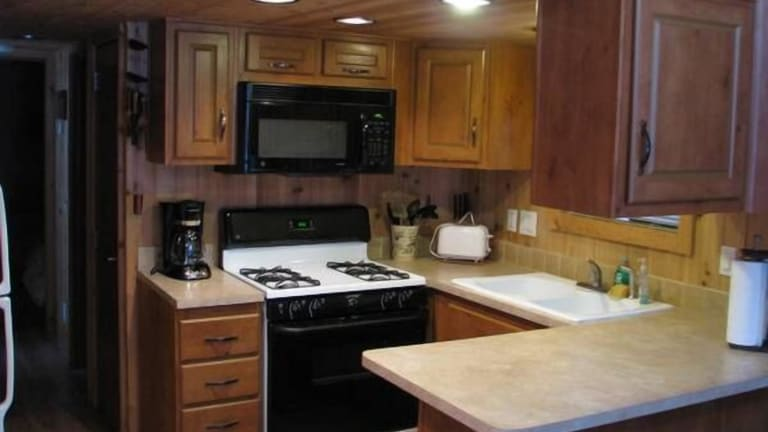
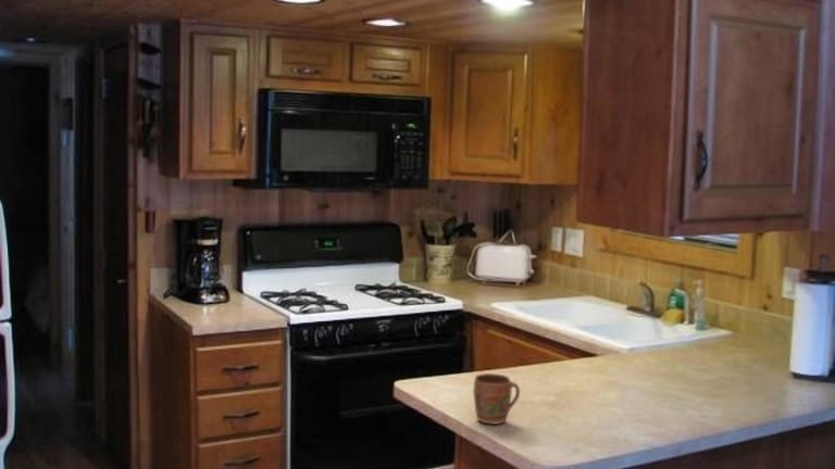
+ mug [472,372,521,426]
